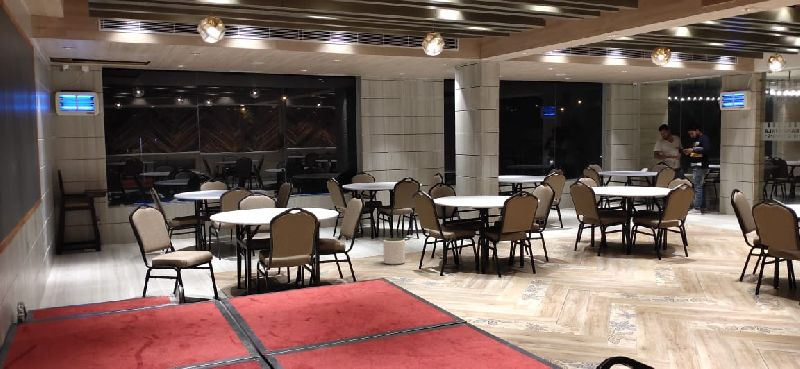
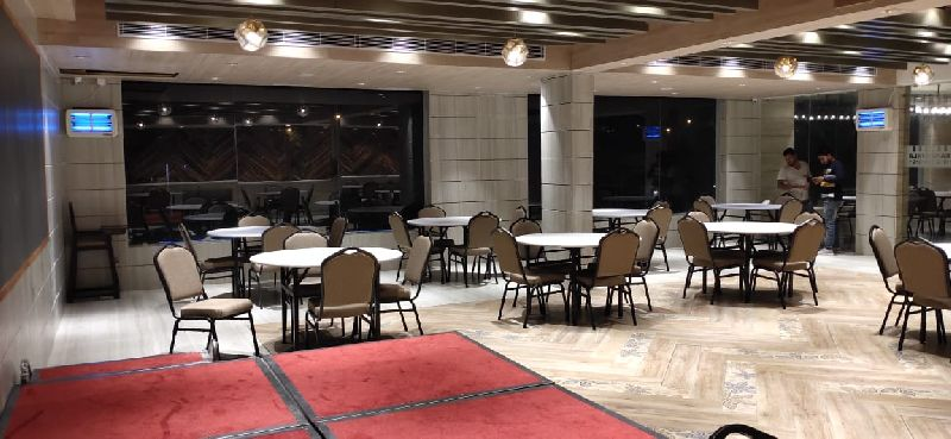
- plant pot [383,237,406,266]
